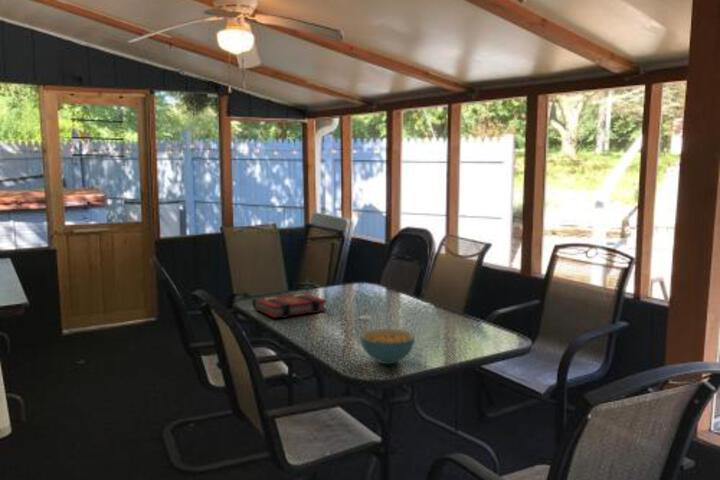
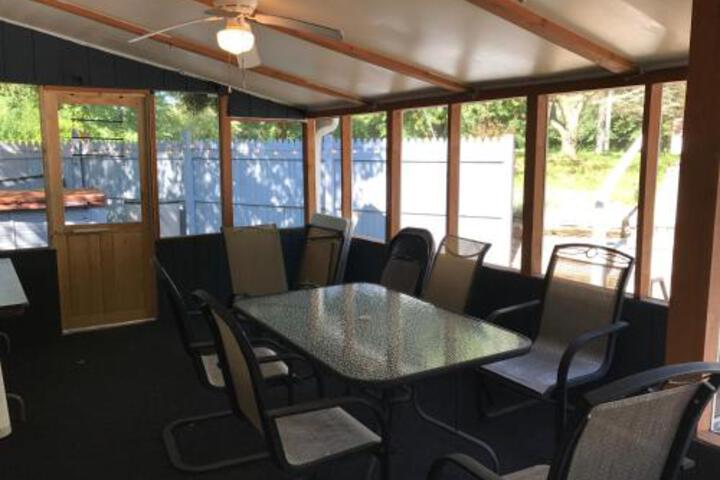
- book [251,292,328,319]
- cereal bowl [359,328,416,365]
